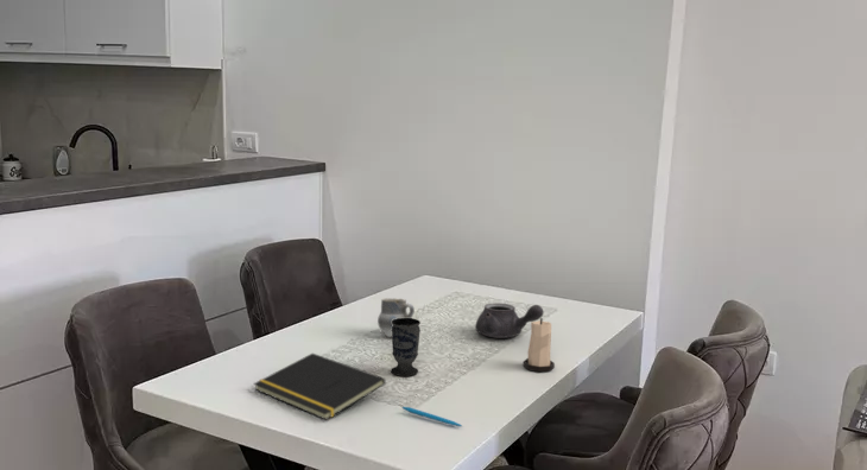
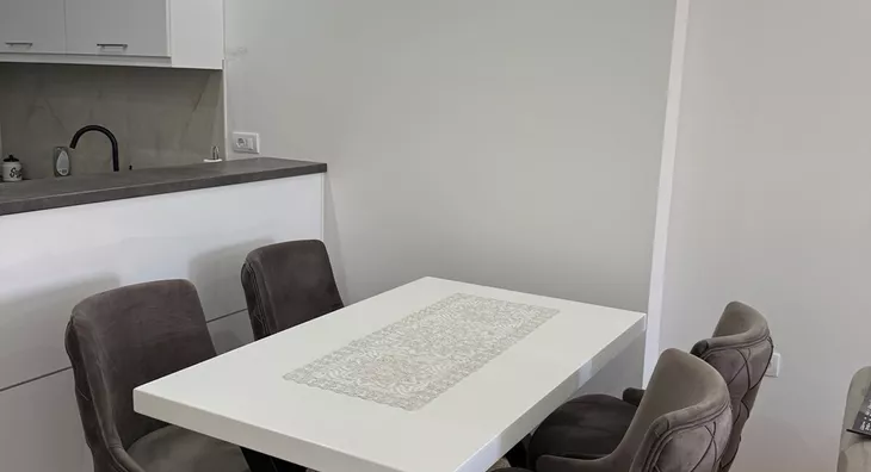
- notepad [253,352,387,421]
- pen [401,406,463,427]
- cup [376,297,416,338]
- candle [523,317,556,373]
- cup [390,317,422,377]
- teapot [474,301,545,339]
